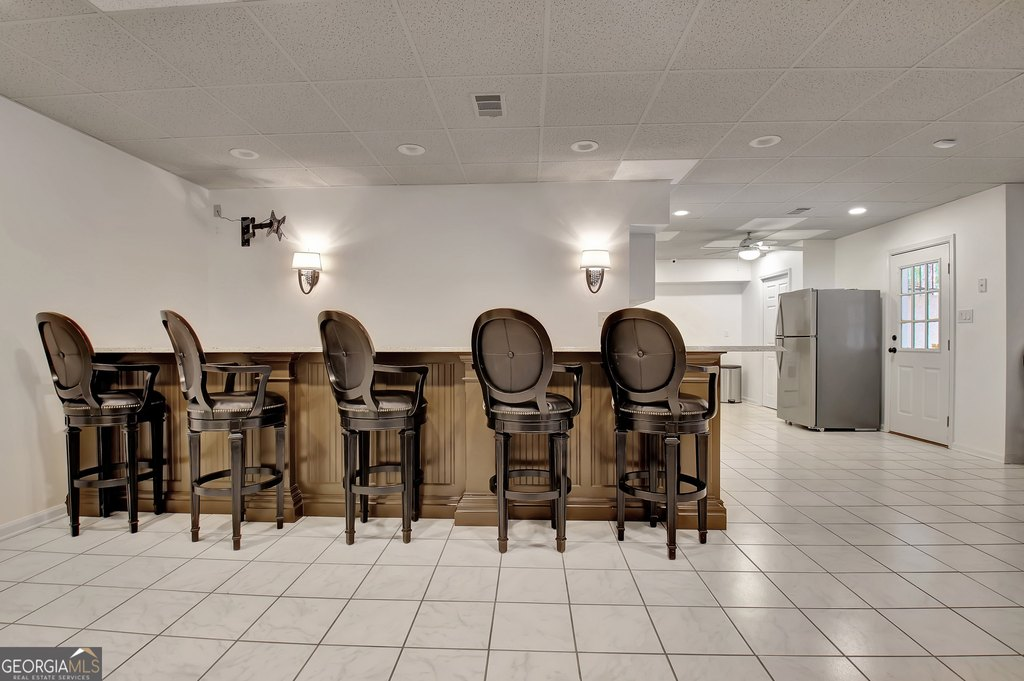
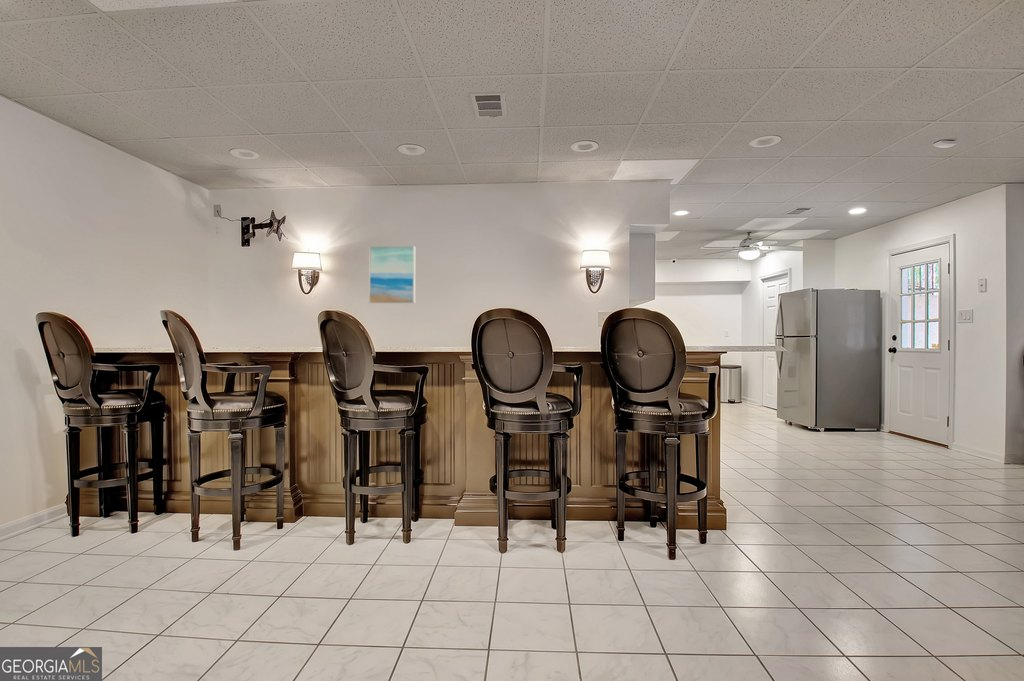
+ wall art [368,245,416,304]
